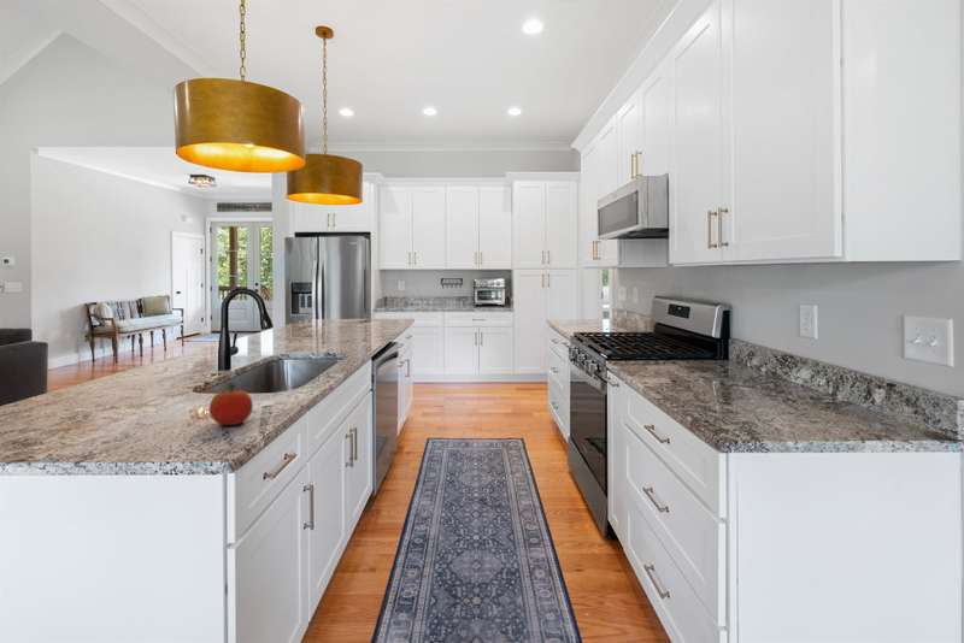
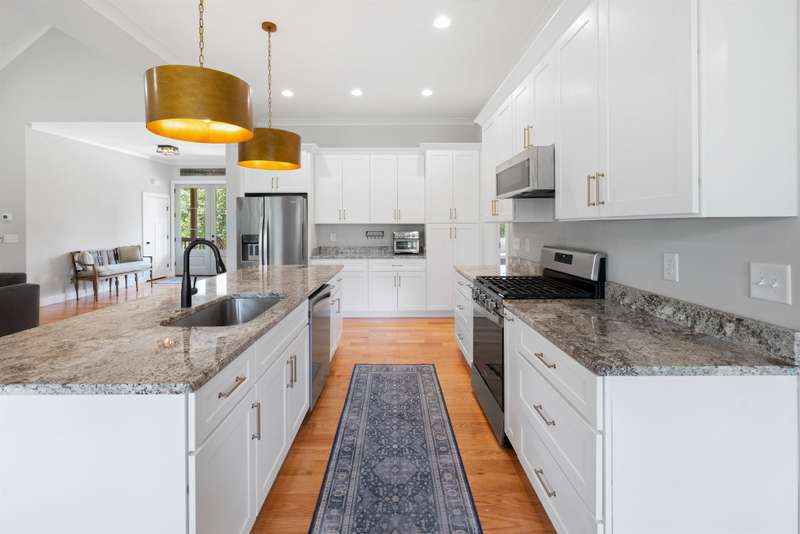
- fruit [208,382,254,426]
